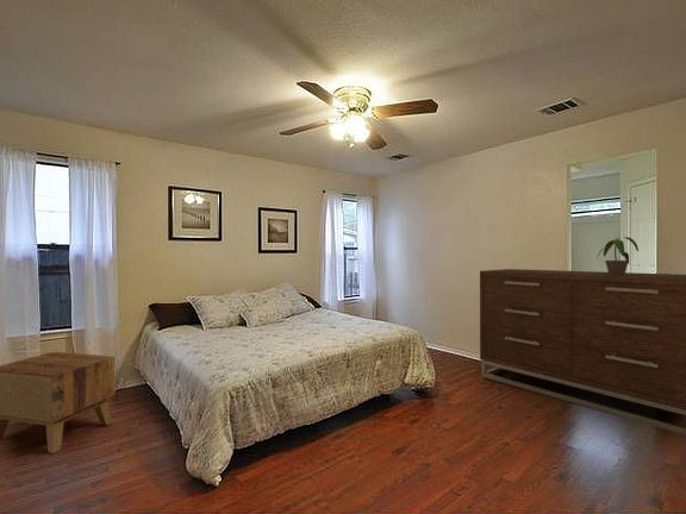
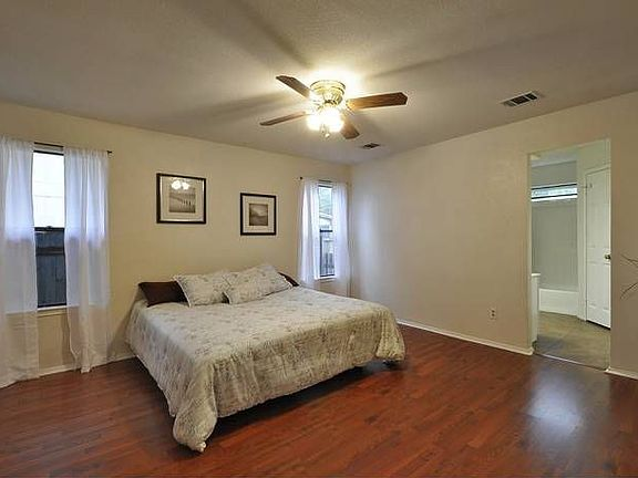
- side table [0,351,117,455]
- dresser [479,268,686,435]
- potted plant [595,236,640,275]
